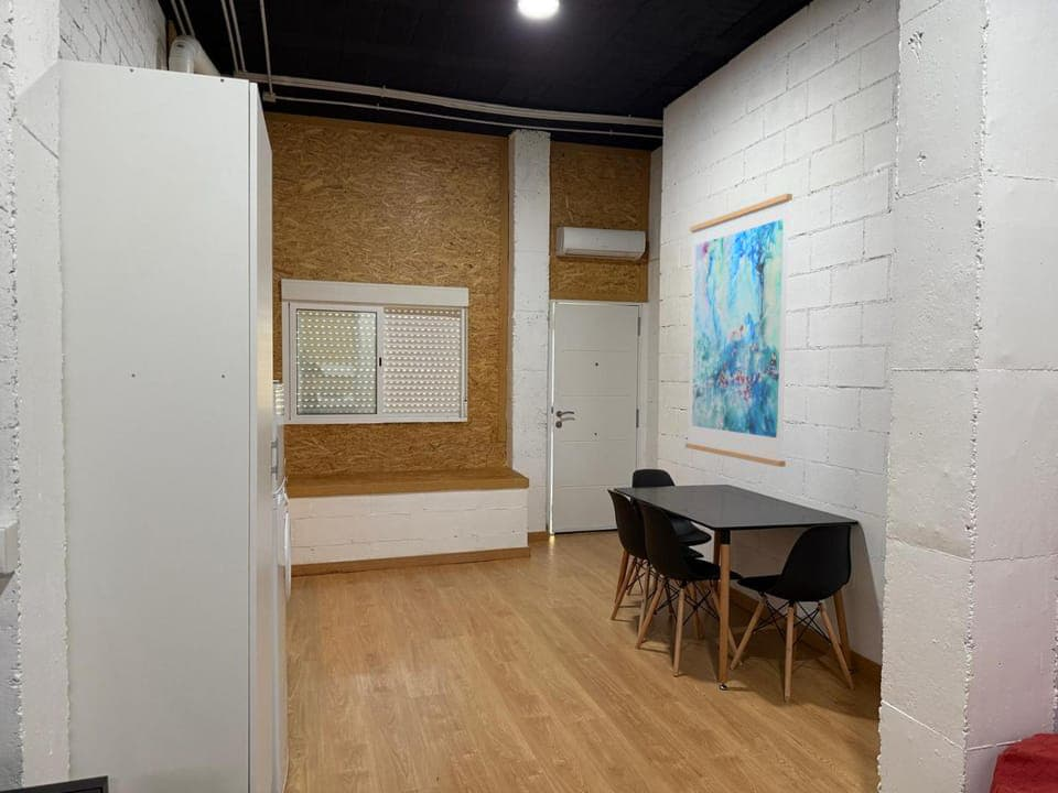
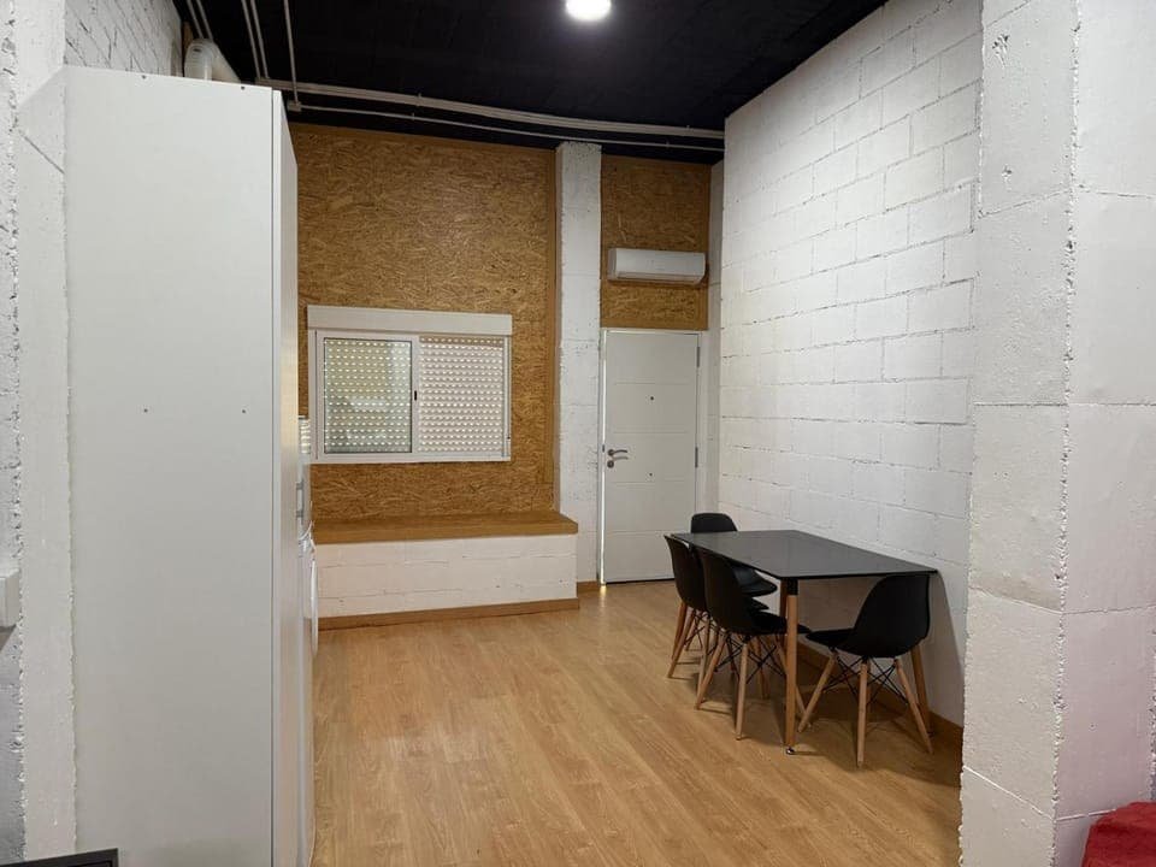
- wall art [684,193,794,468]
